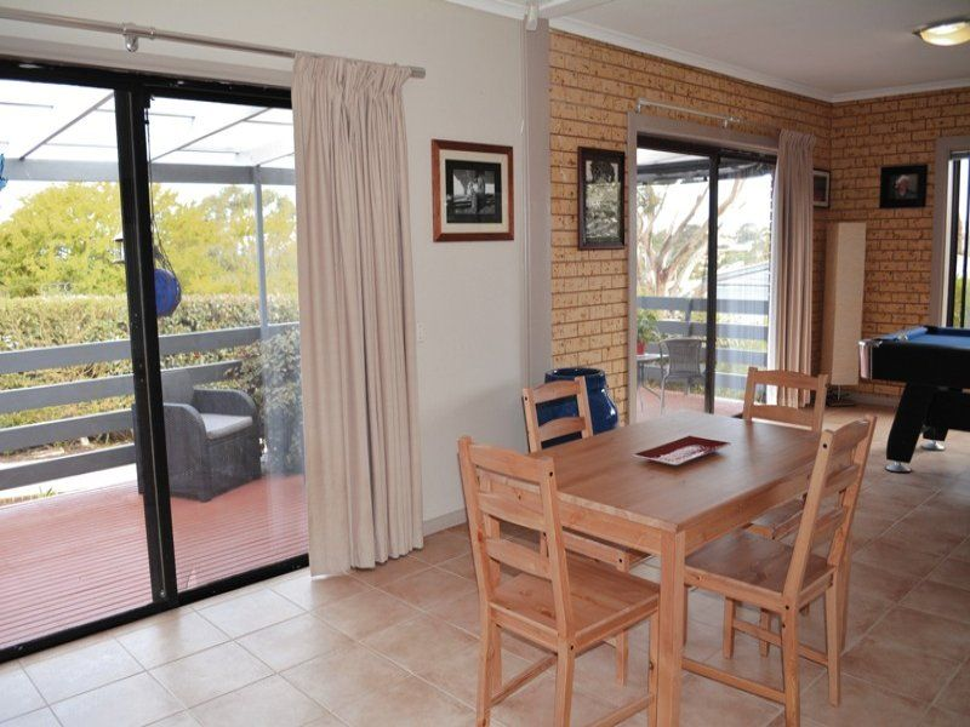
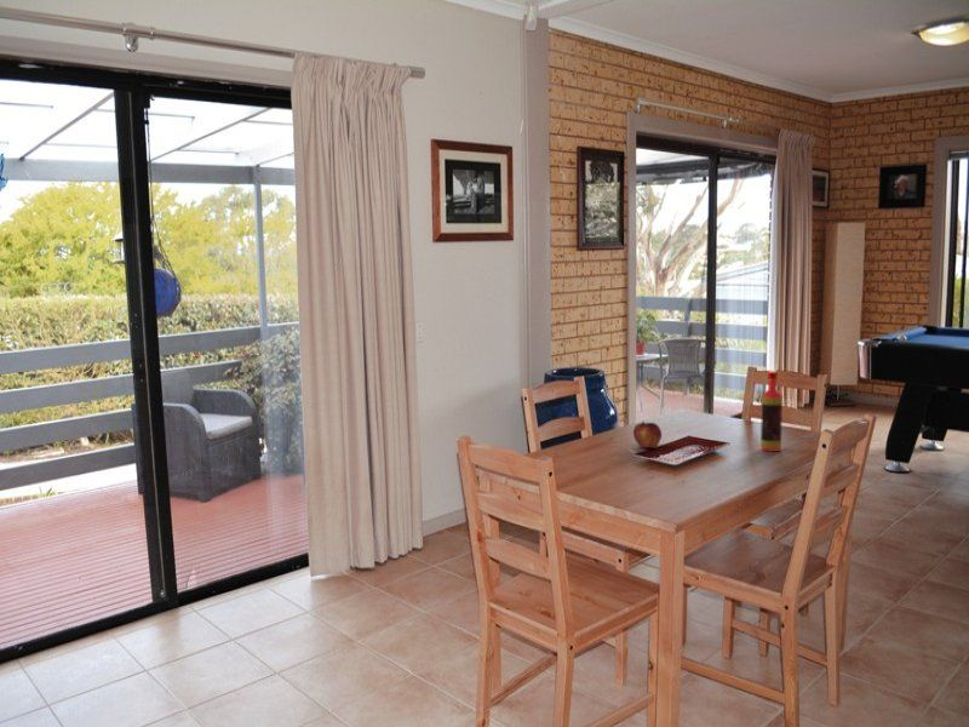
+ fruit [632,420,663,450]
+ bottle [759,368,784,453]
